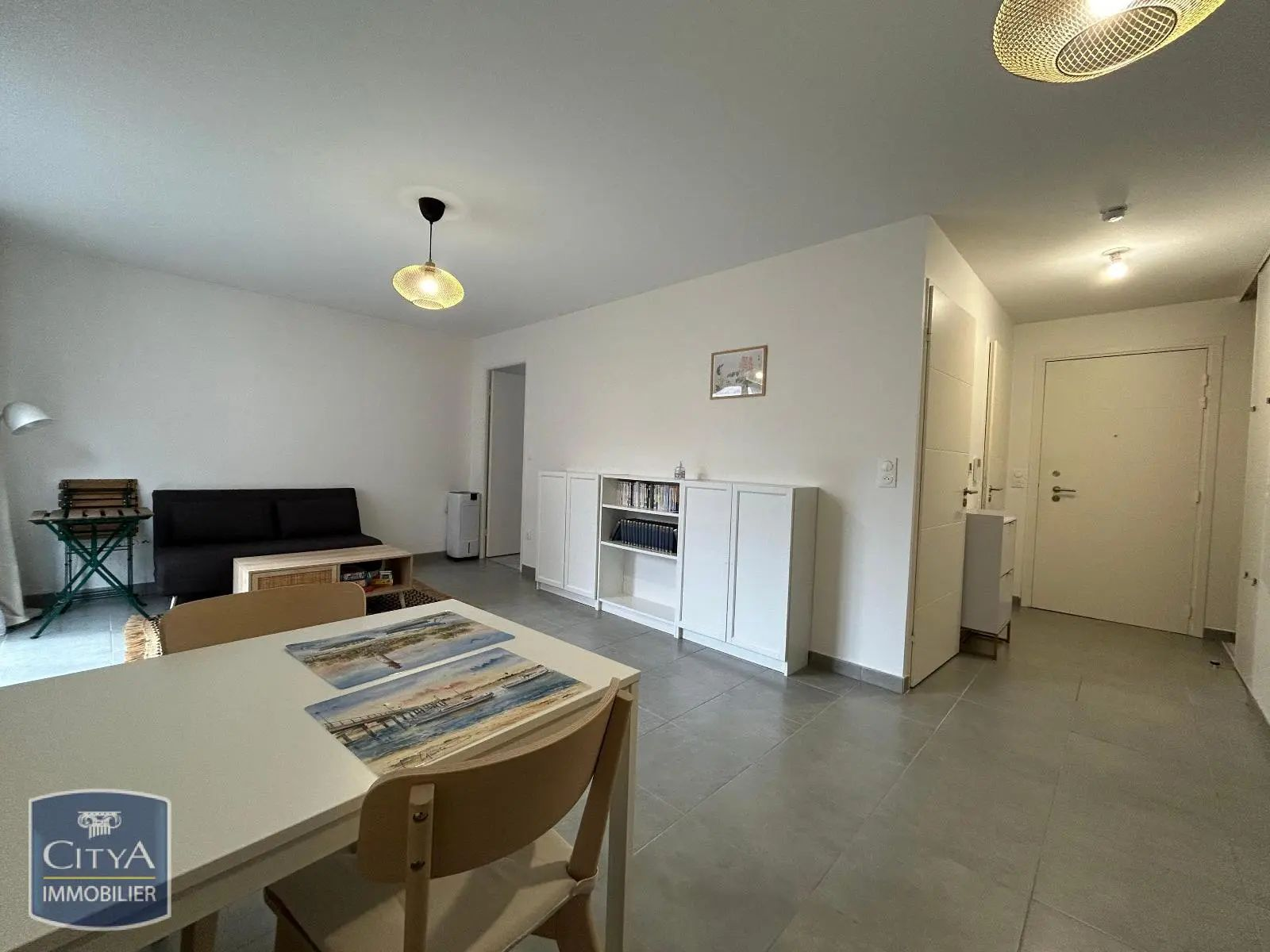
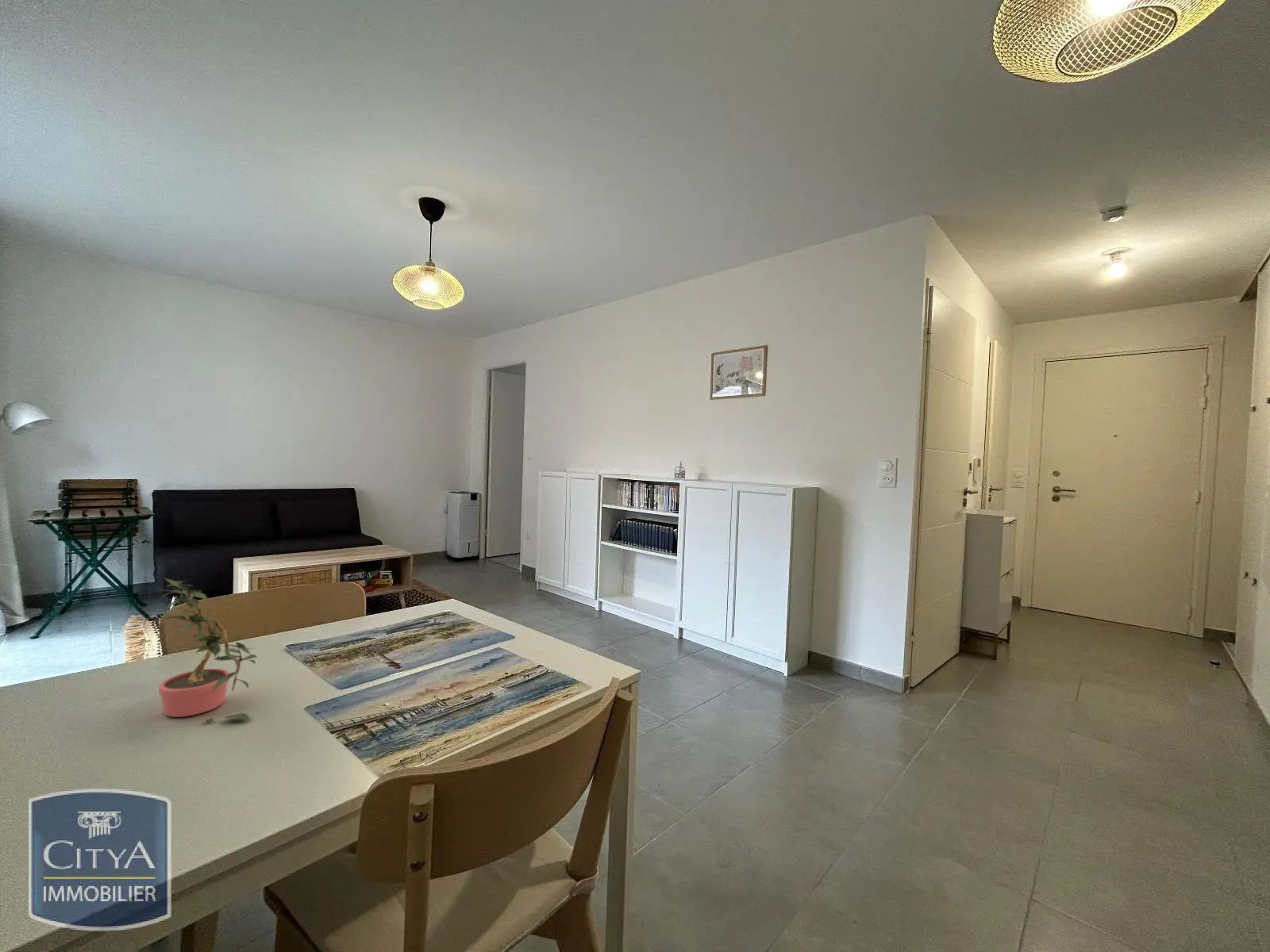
+ potted plant [157,577,259,724]
